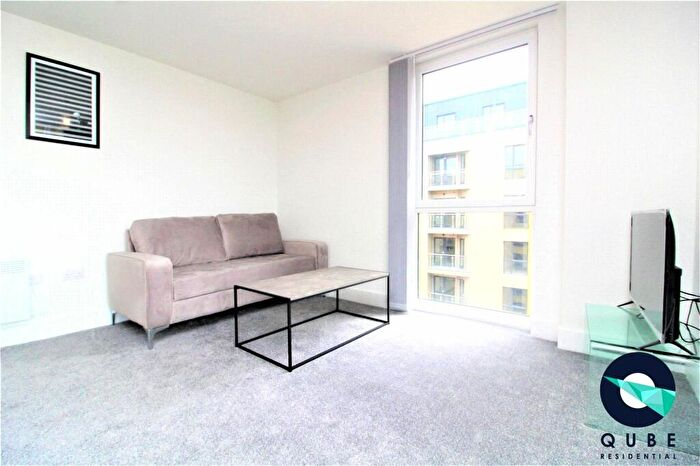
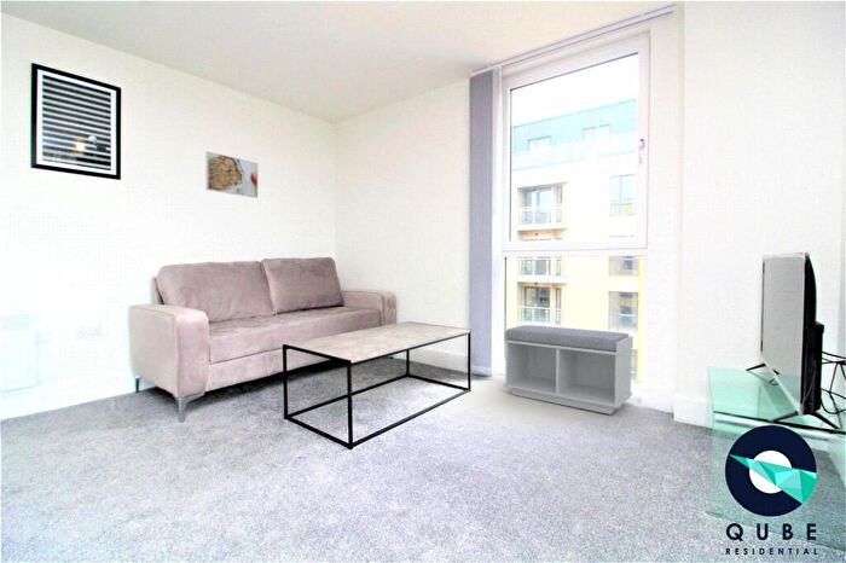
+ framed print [205,151,259,199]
+ bench [503,324,634,416]
